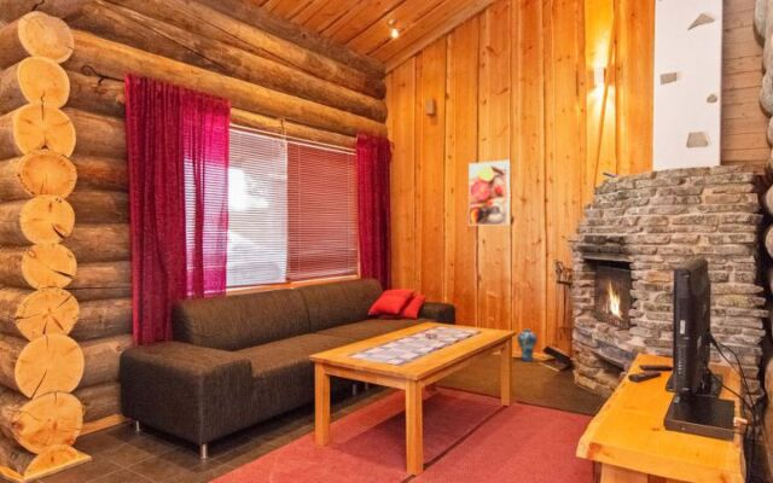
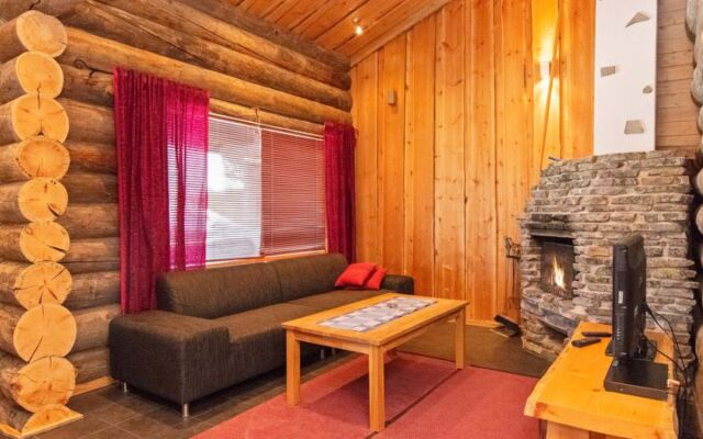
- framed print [467,159,511,226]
- vase [516,327,539,362]
